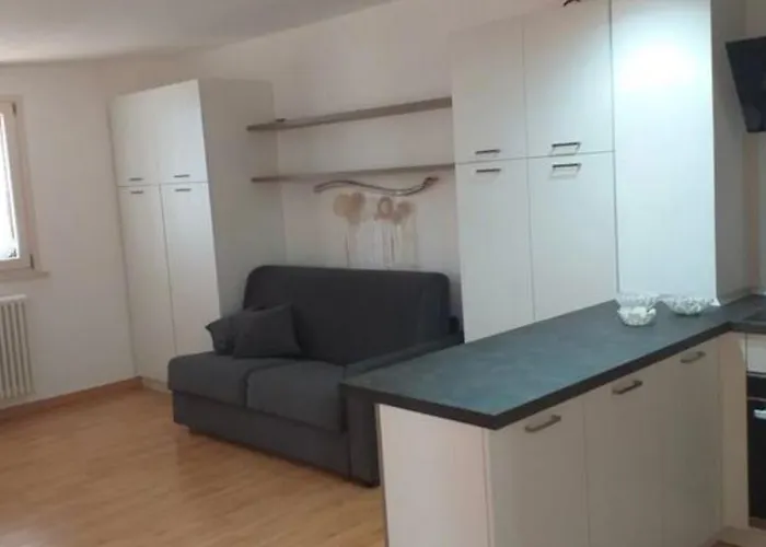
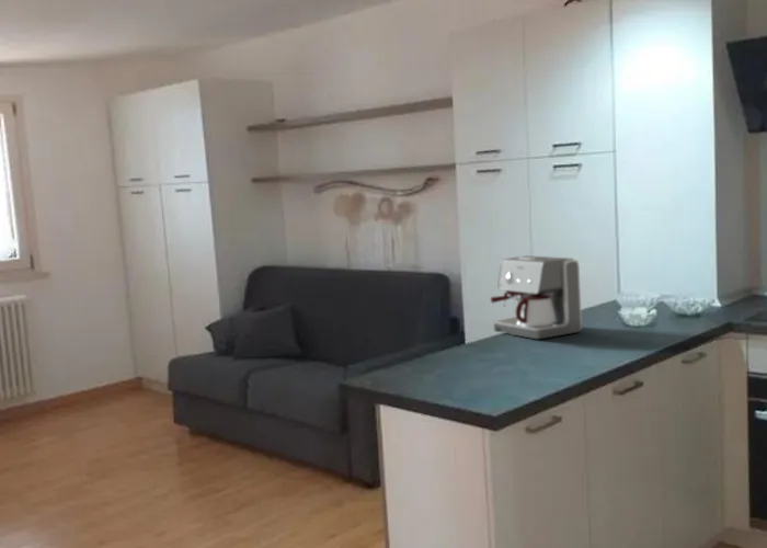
+ coffee maker [490,254,583,341]
